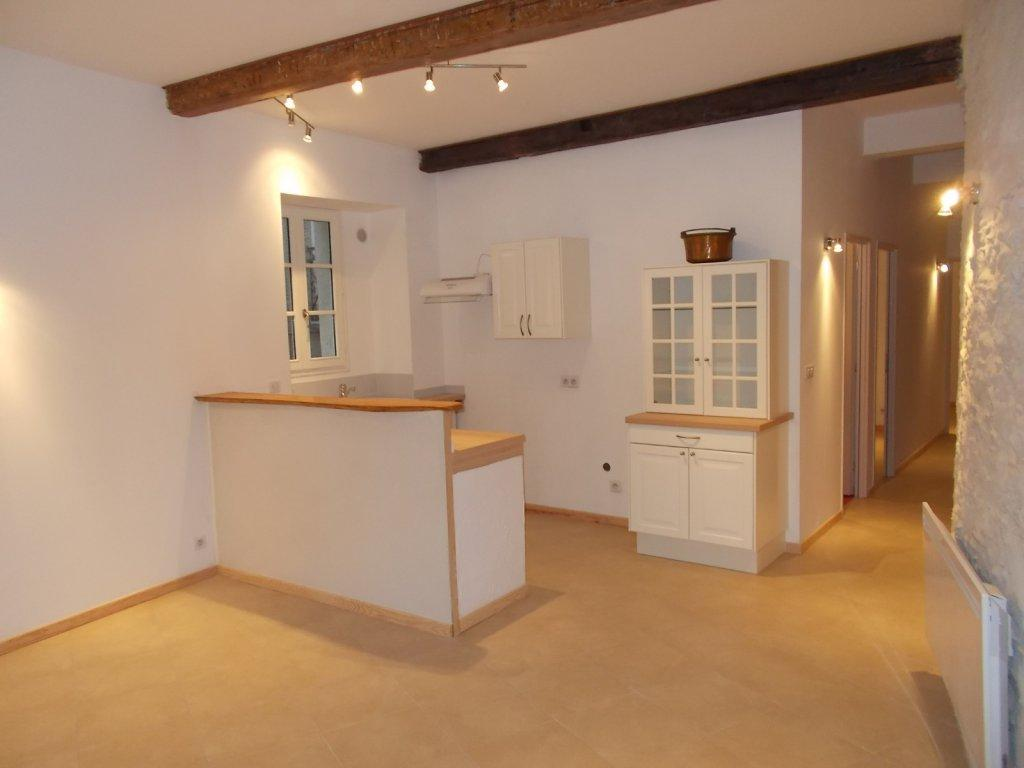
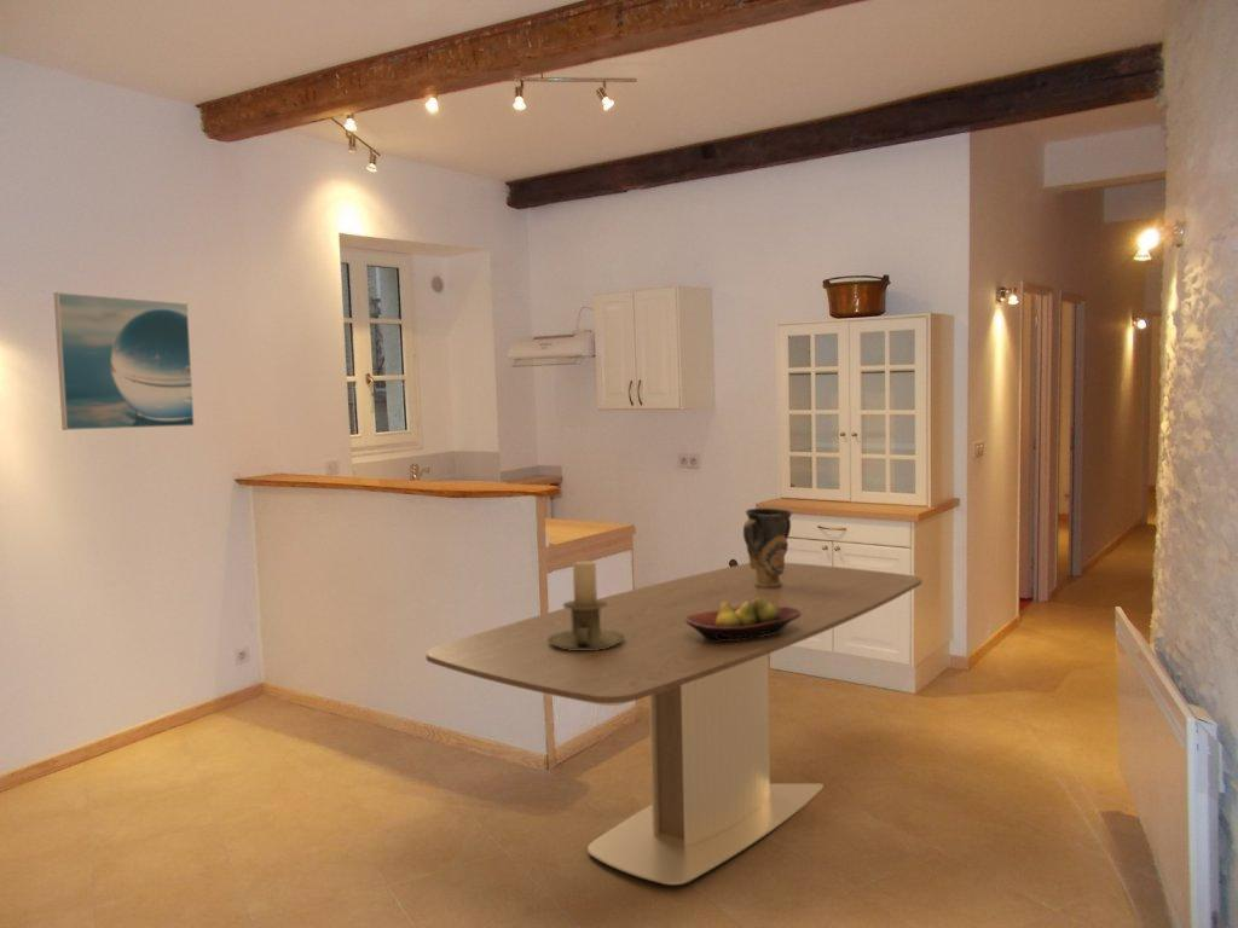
+ dining table [424,562,922,886]
+ vase [742,507,793,588]
+ candle holder [548,559,625,650]
+ fruit bowl [685,598,802,642]
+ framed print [53,291,196,431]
